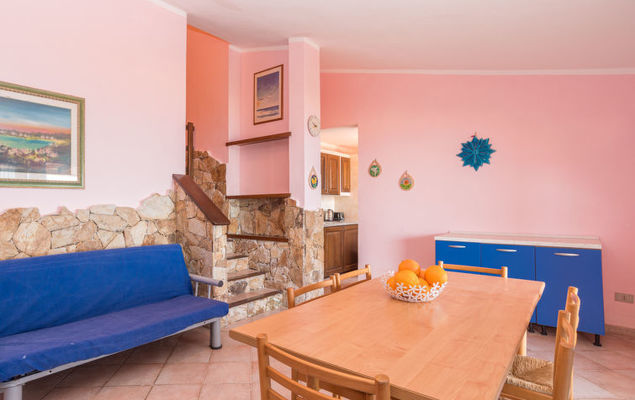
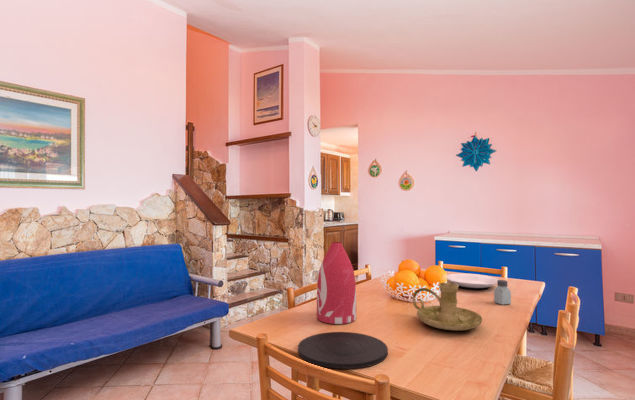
+ candle holder [411,282,483,332]
+ plate [446,272,500,291]
+ saltshaker [493,279,512,306]
+ bottle [316,241,357,325]
+ plate [297,331,389,370]
